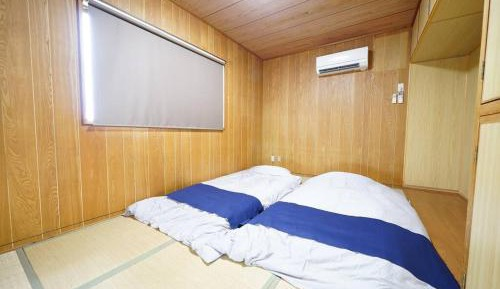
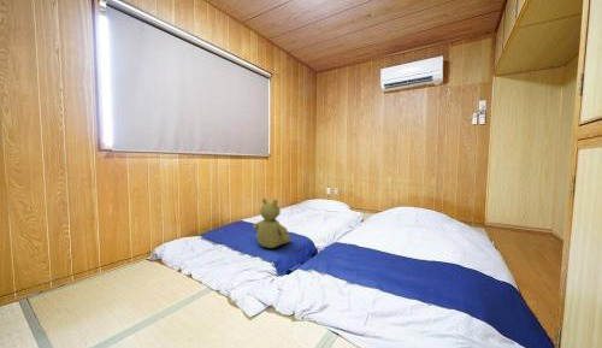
+ stuffed bear [252,197,293,249]
